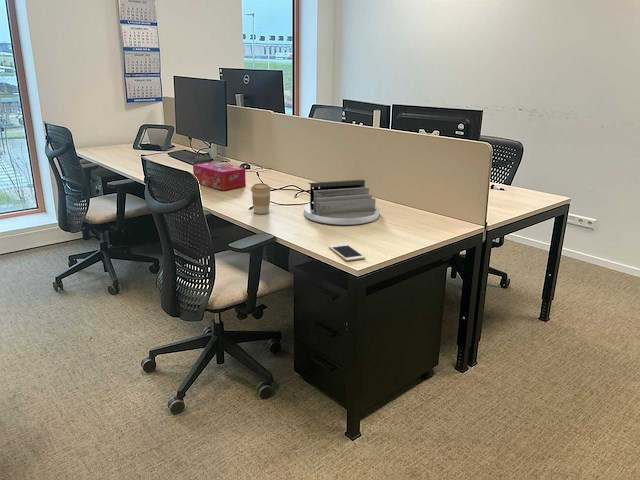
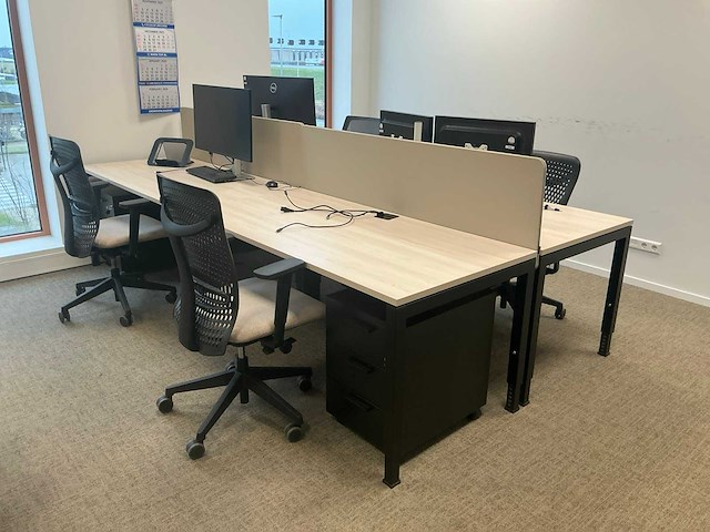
- coffee cup [250,182,272,215]
- cell phone [328,243,366,262]
- desk organizer [303,179,381,226]
- tissue box [192,161,247,191]
